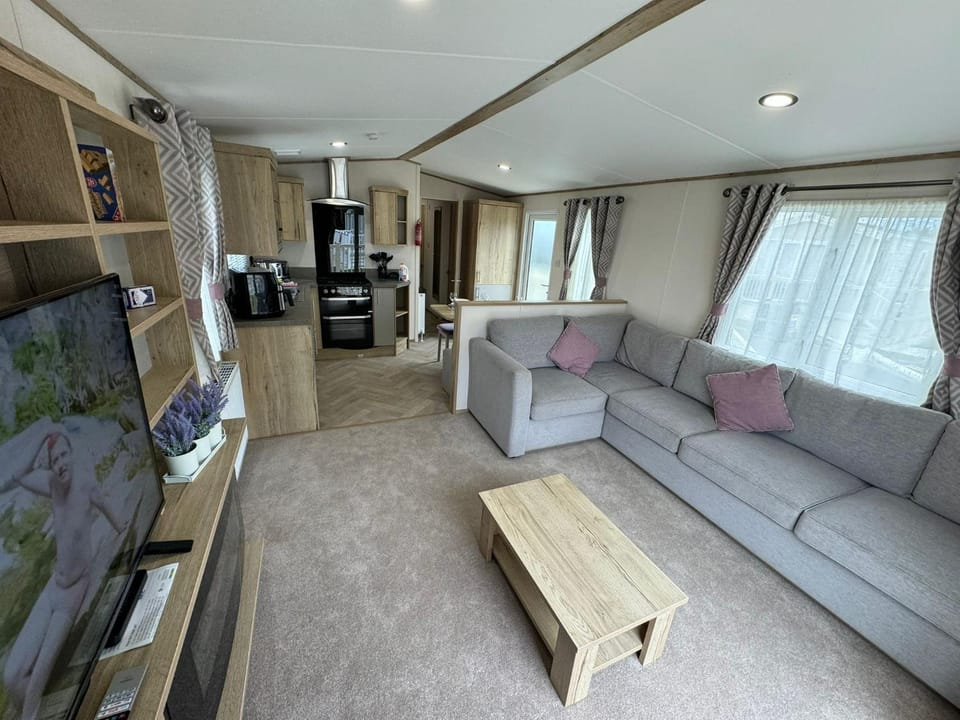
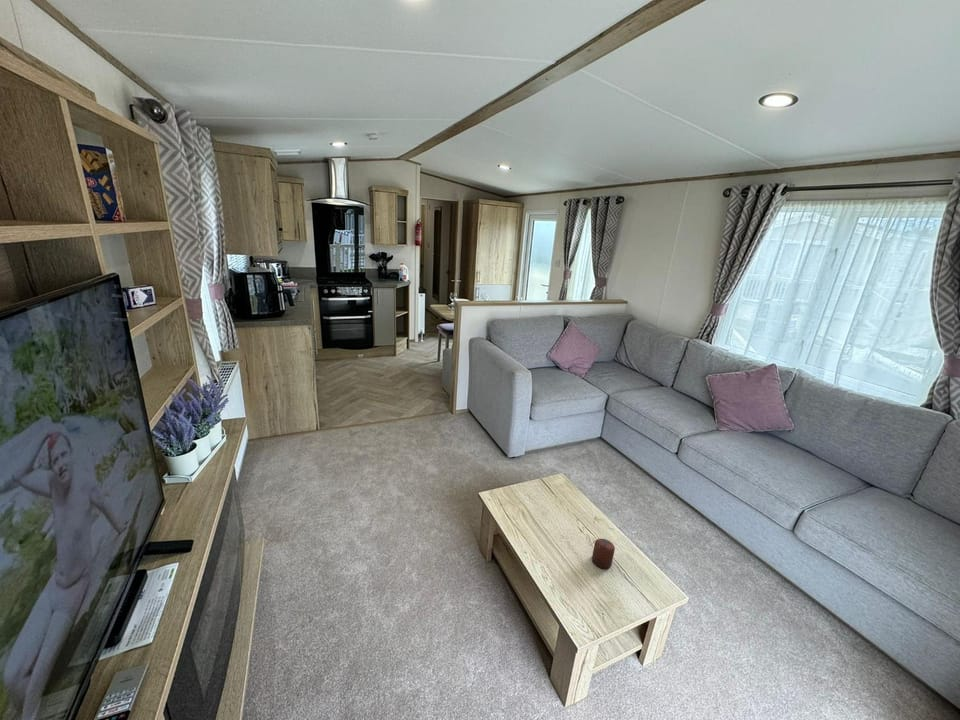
+ candle [591,538,616,570]
